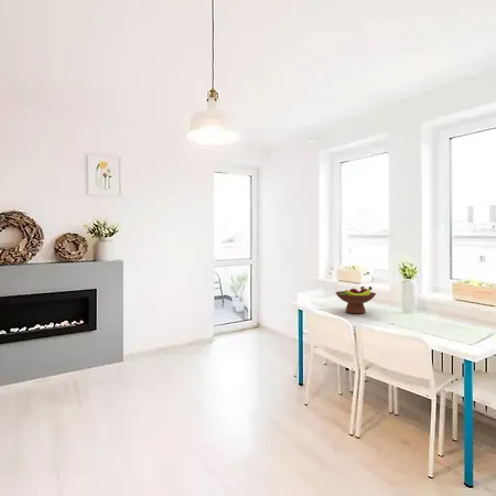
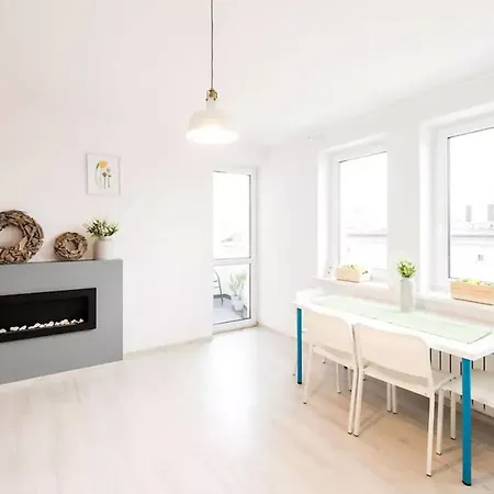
- fruit bowl [334,285,377,314]
